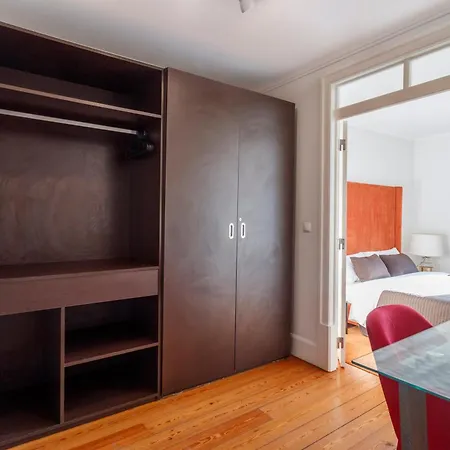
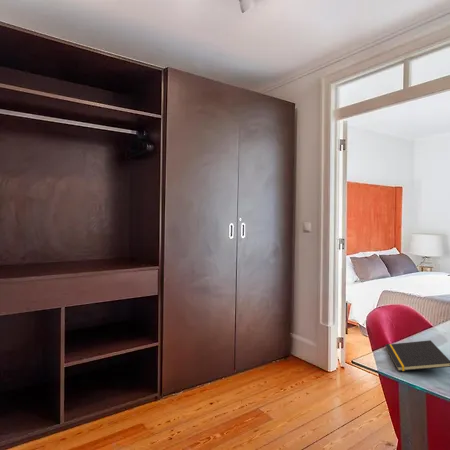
+ notepad [385,339,450,372]
